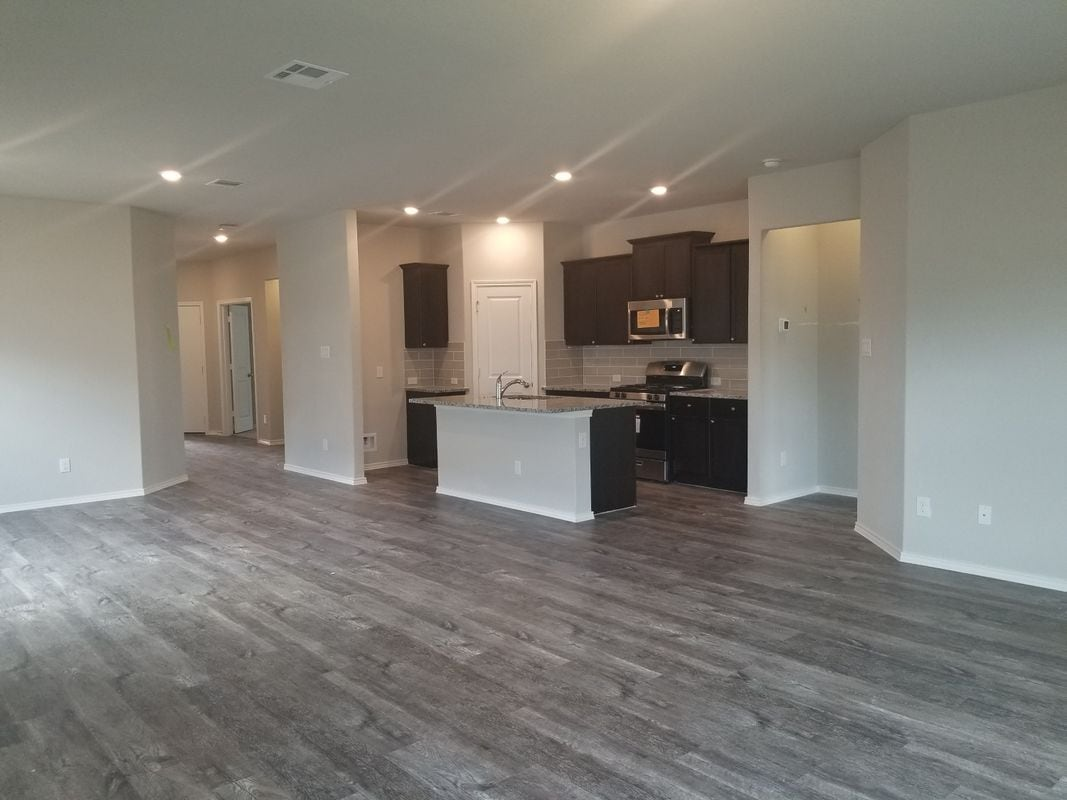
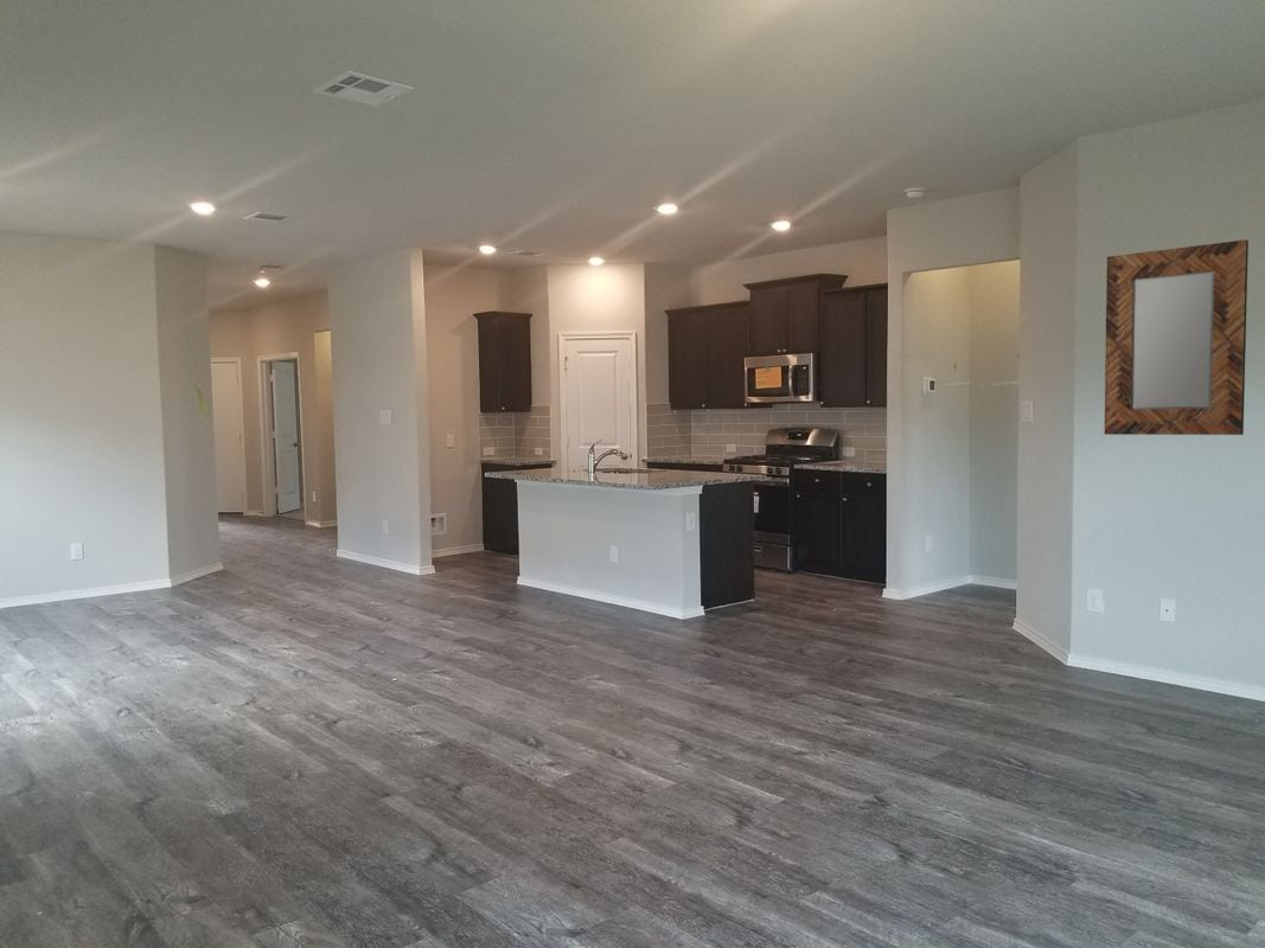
+ home mirror [1104,238,1250,436]
